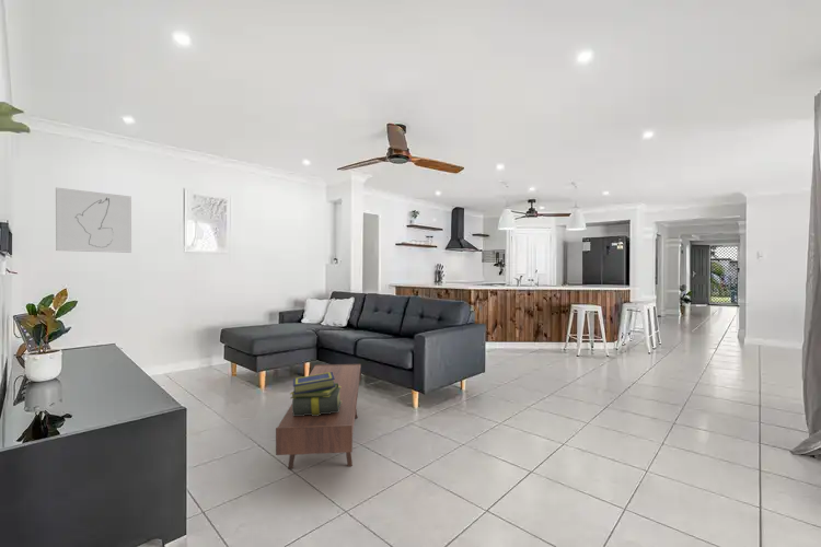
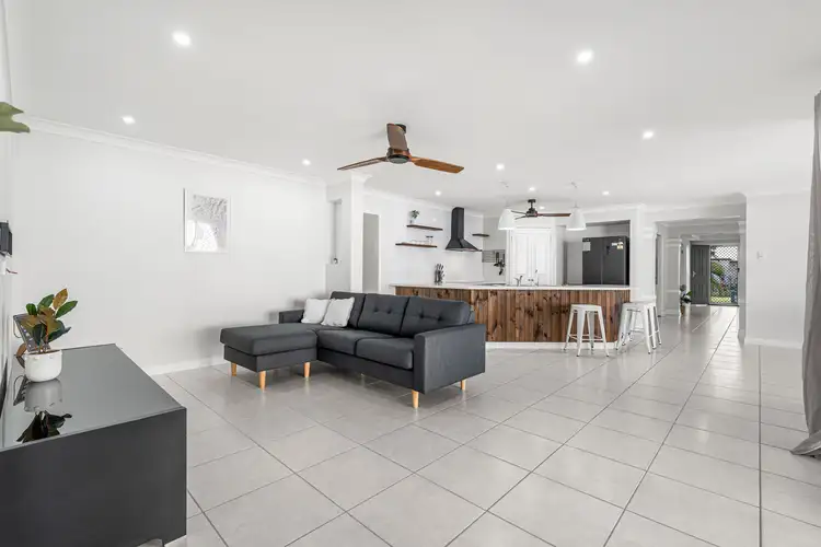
- wall art [55,187,132,254]
- coffee table [275,363,361,469]
- stack of books [289,372,342,416]
